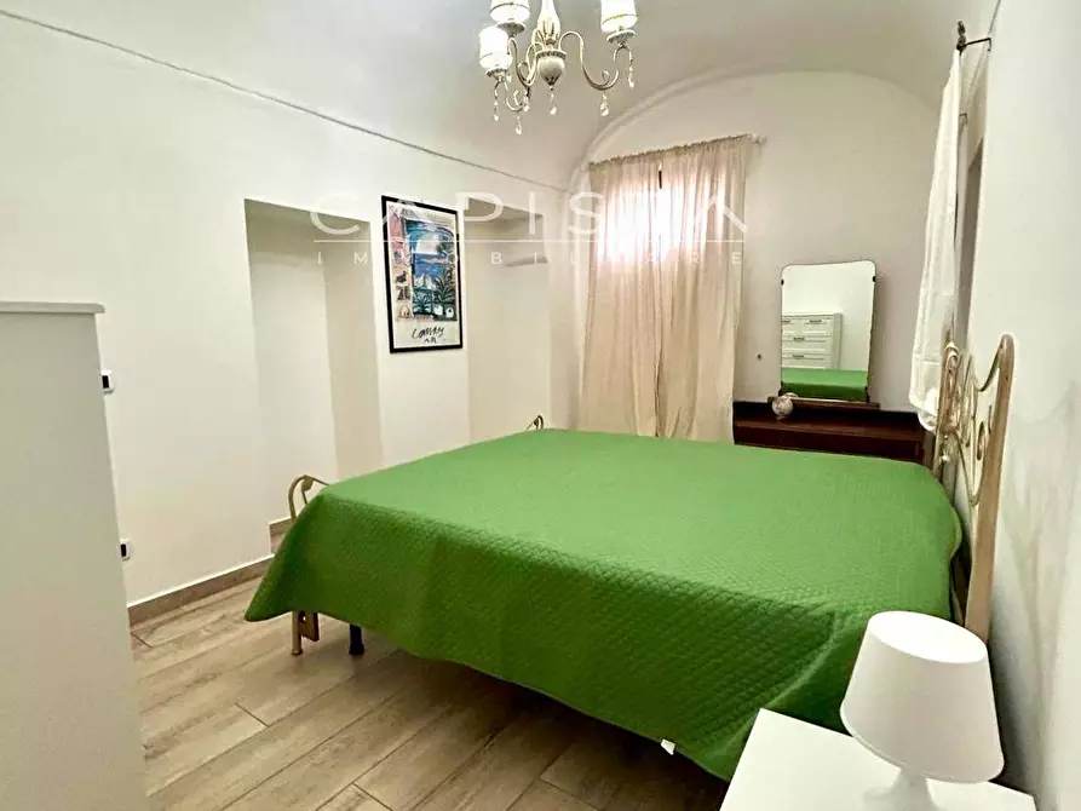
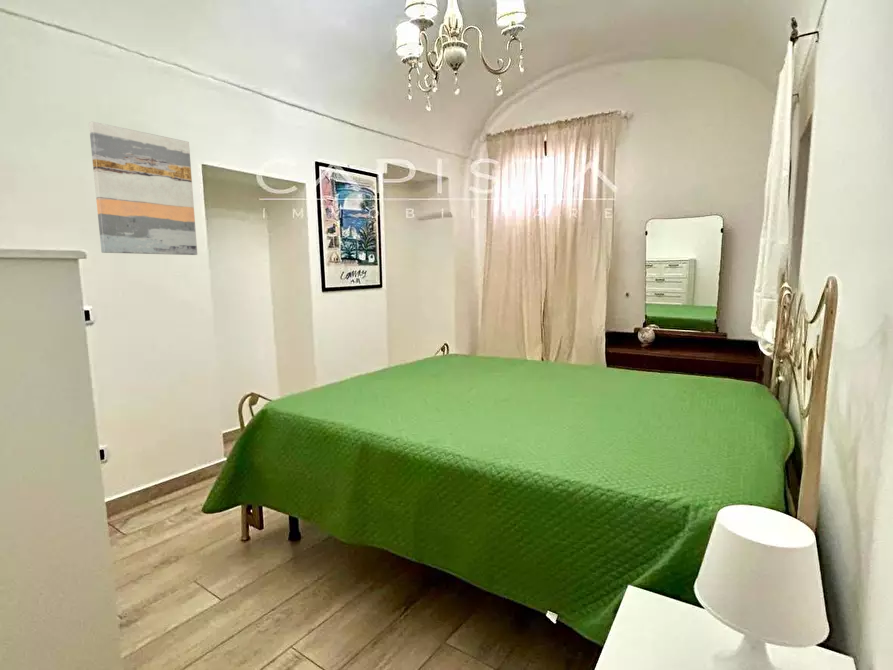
+ wall art [88,120,198,256]
